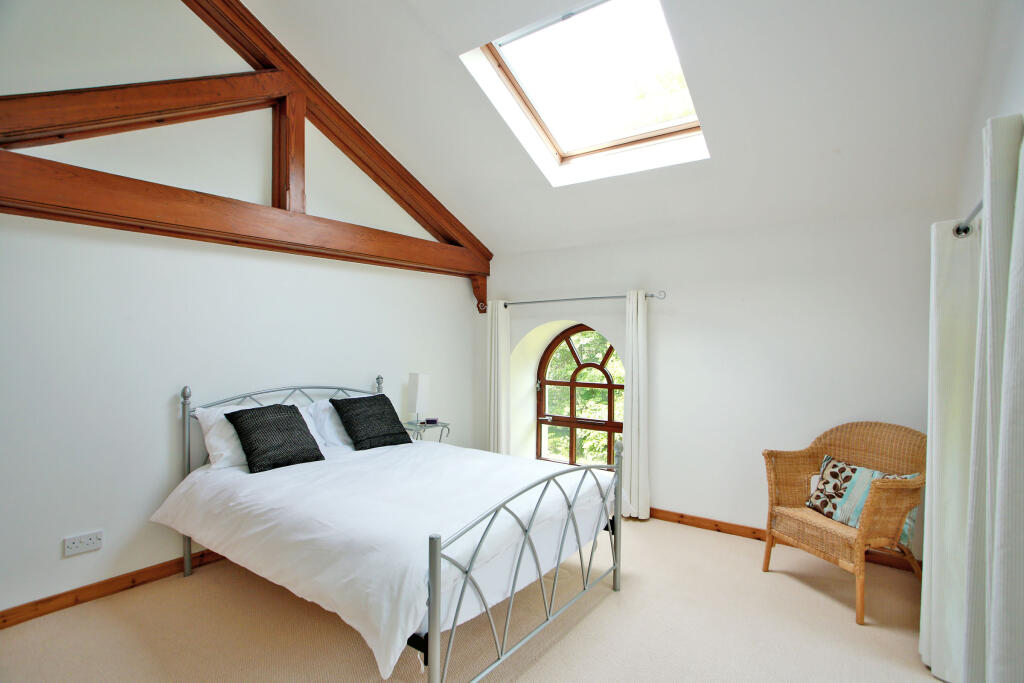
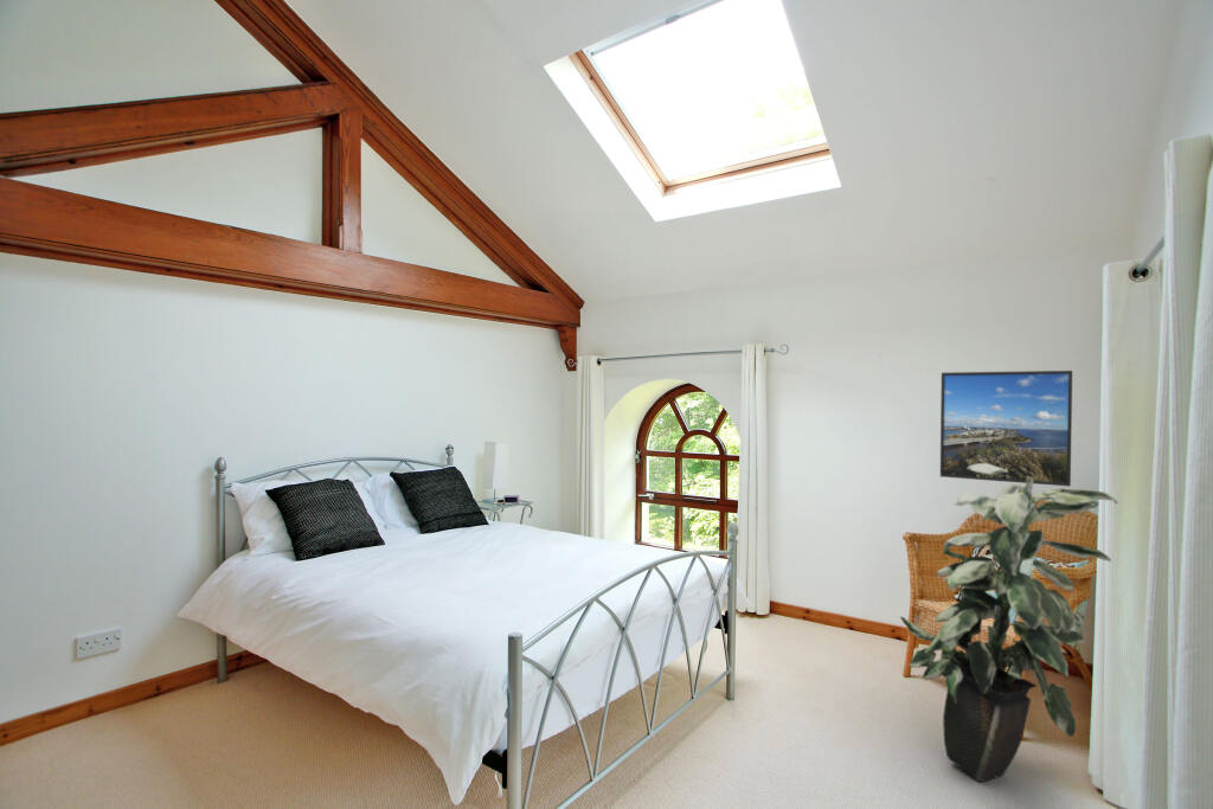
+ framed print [939,370,1073,488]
+ indoor plant [899,464,1119,783]
